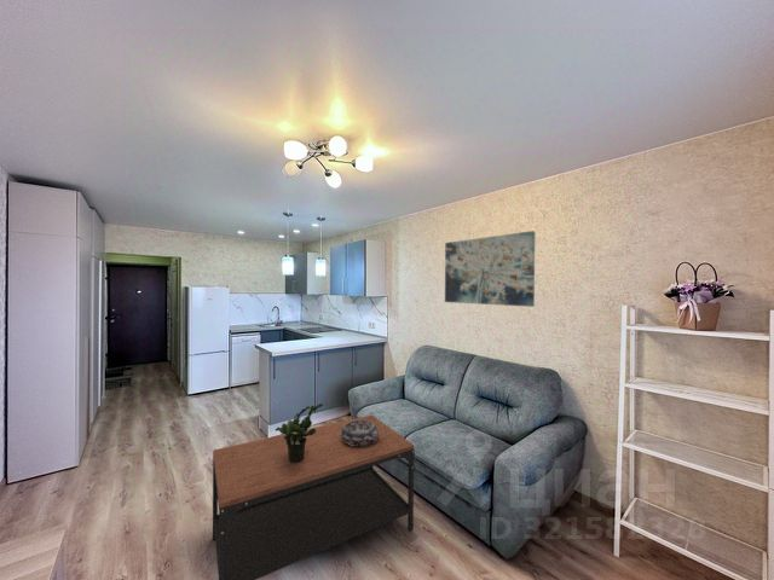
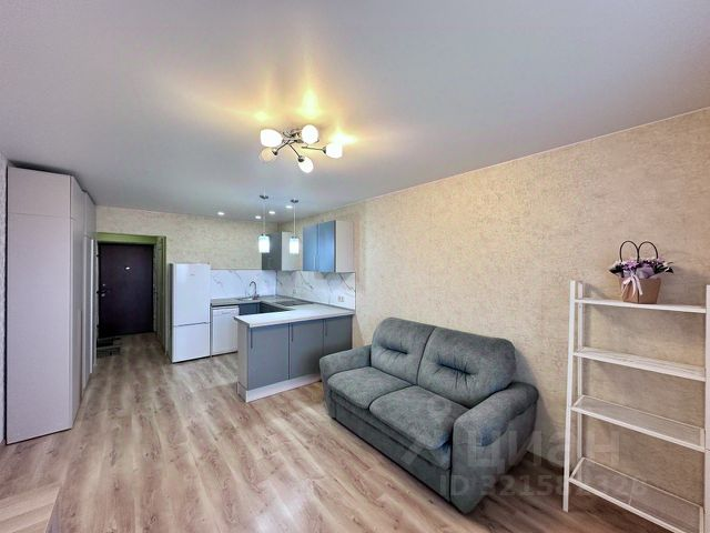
- decorative bowl [341,420,379,446]
- coffee table [212,414,416,580]
- wall art [444,230,536,308]
- potted plant [275,402,324,463]
